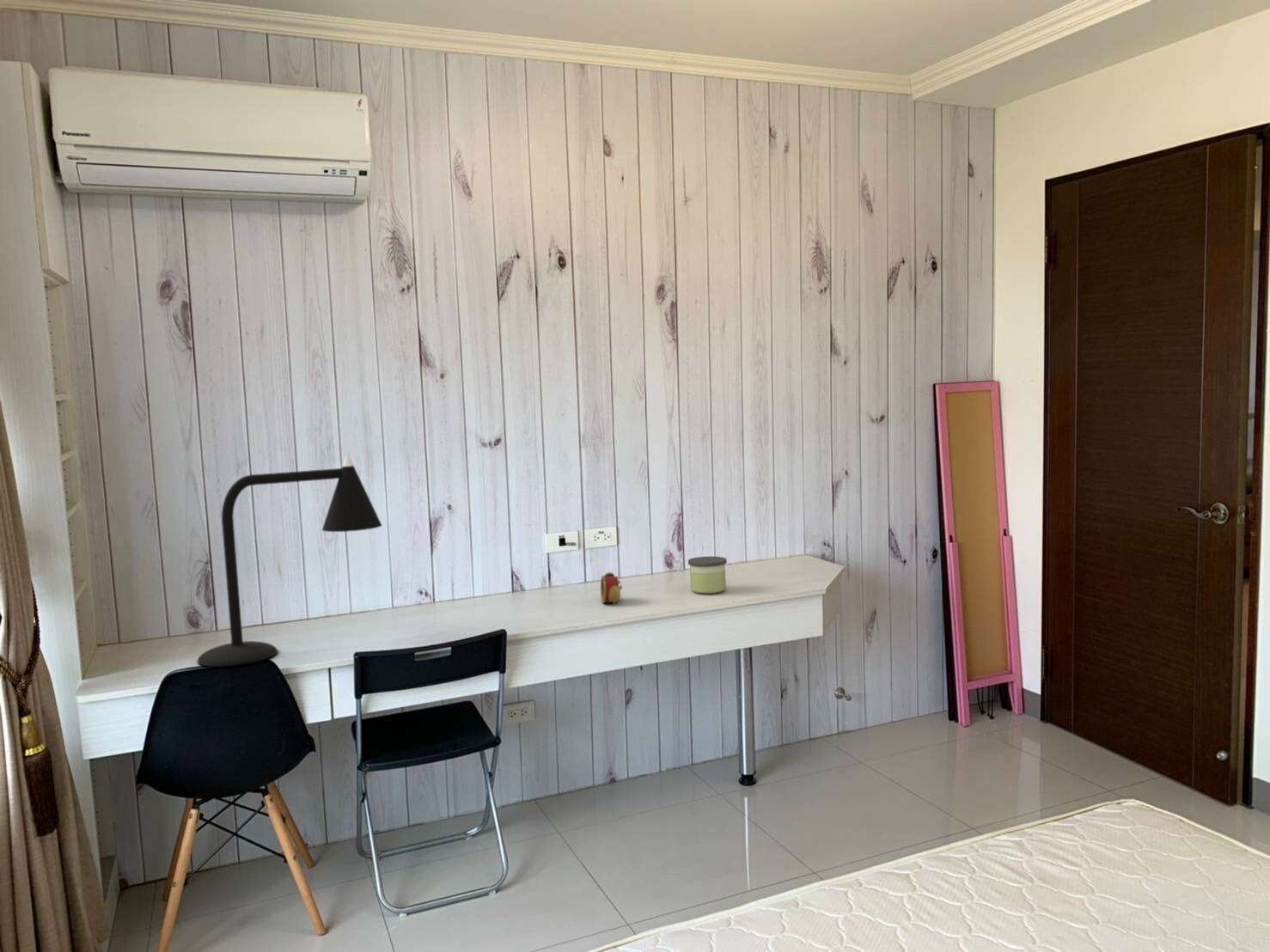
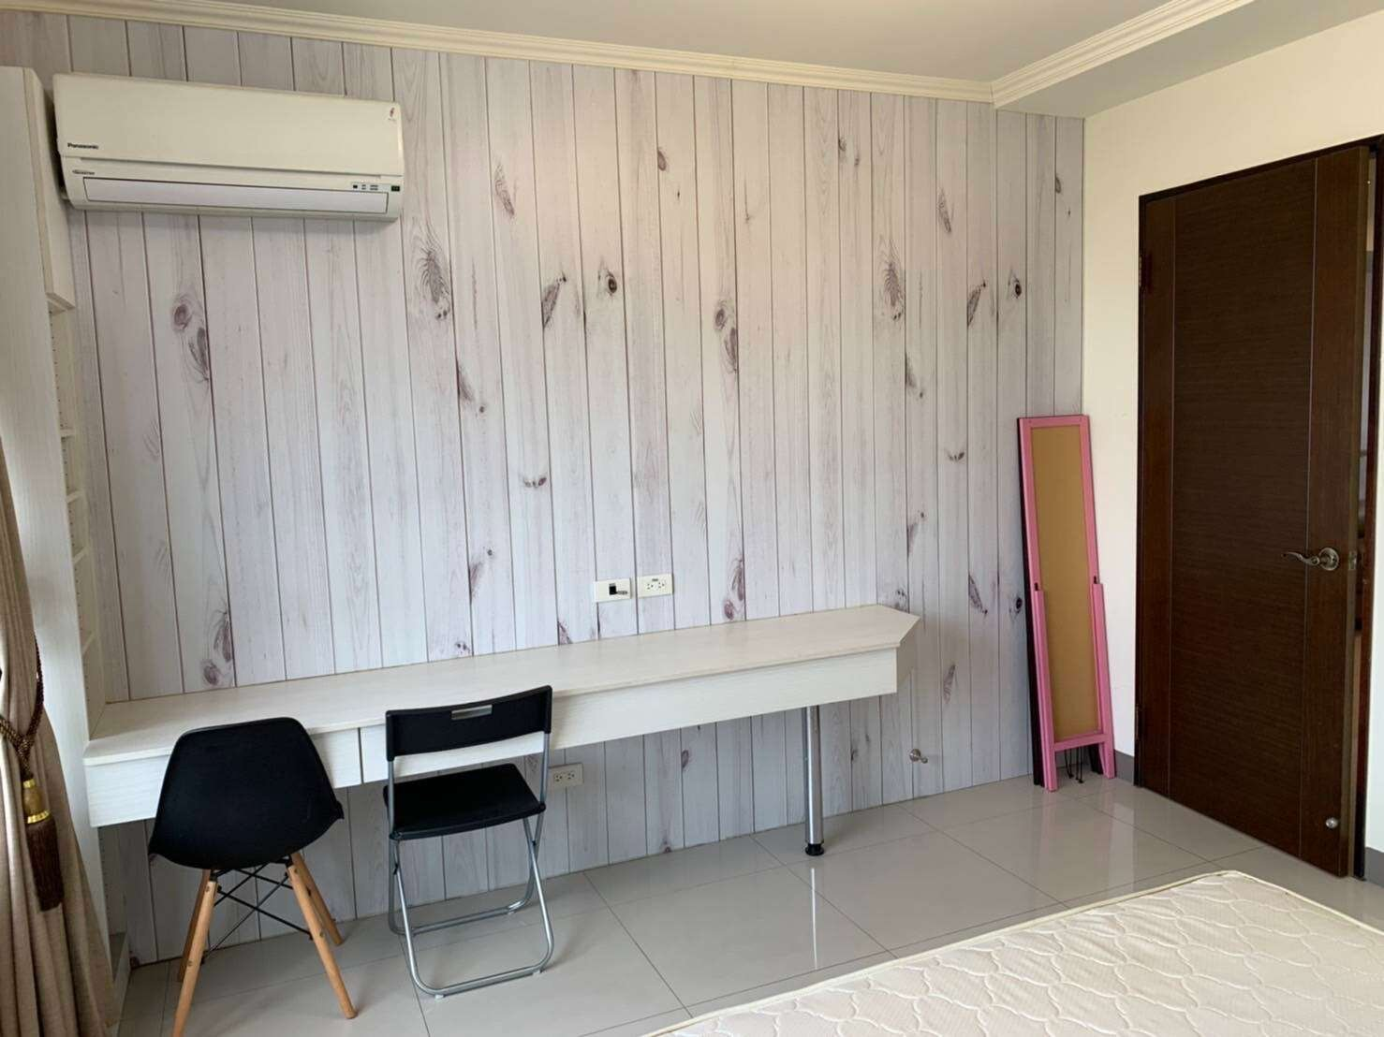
- desk lamp [197,452,383,668]
- alarm clock [600,571,623,605]
- candle [687,556,728,595]
